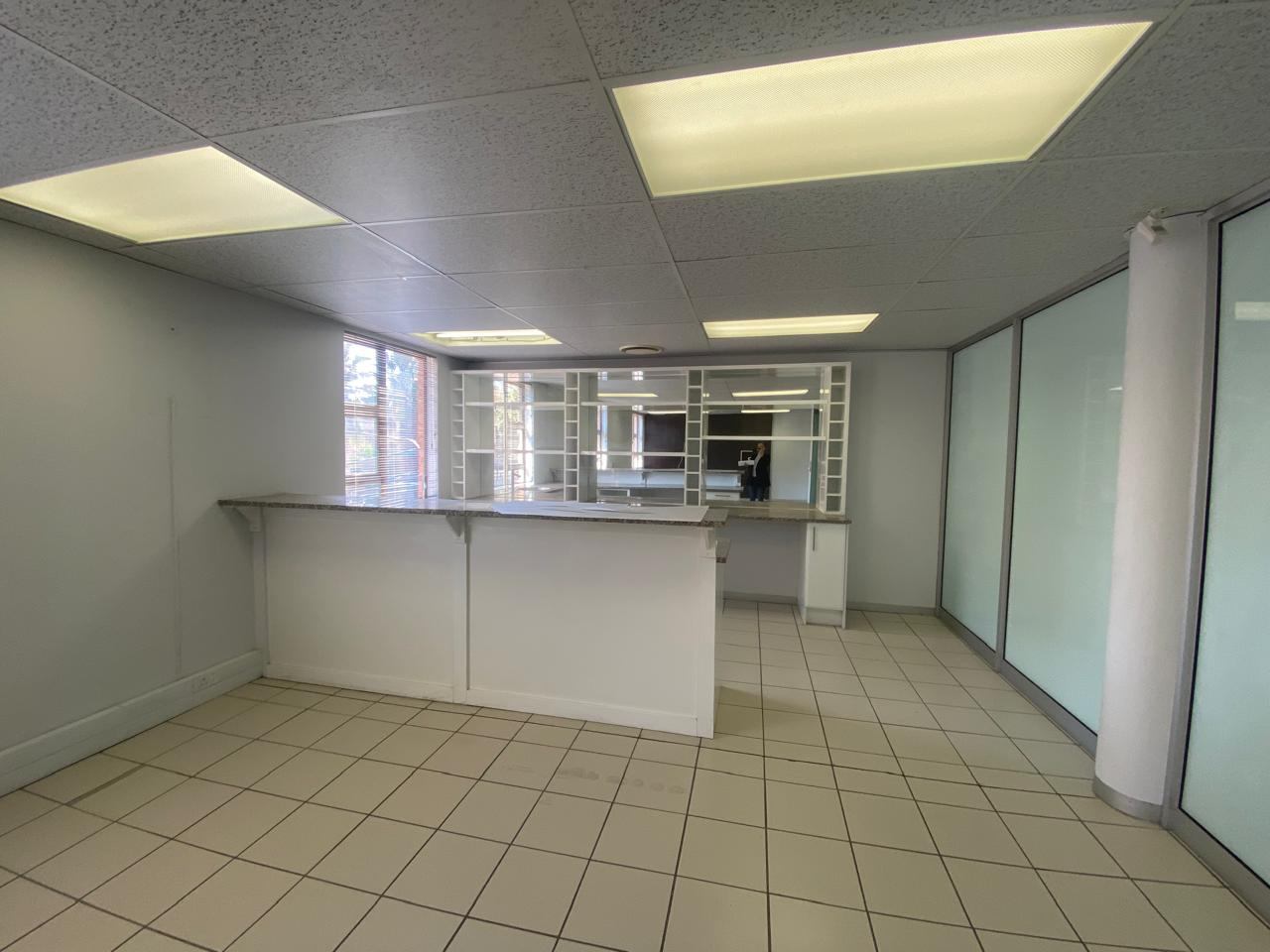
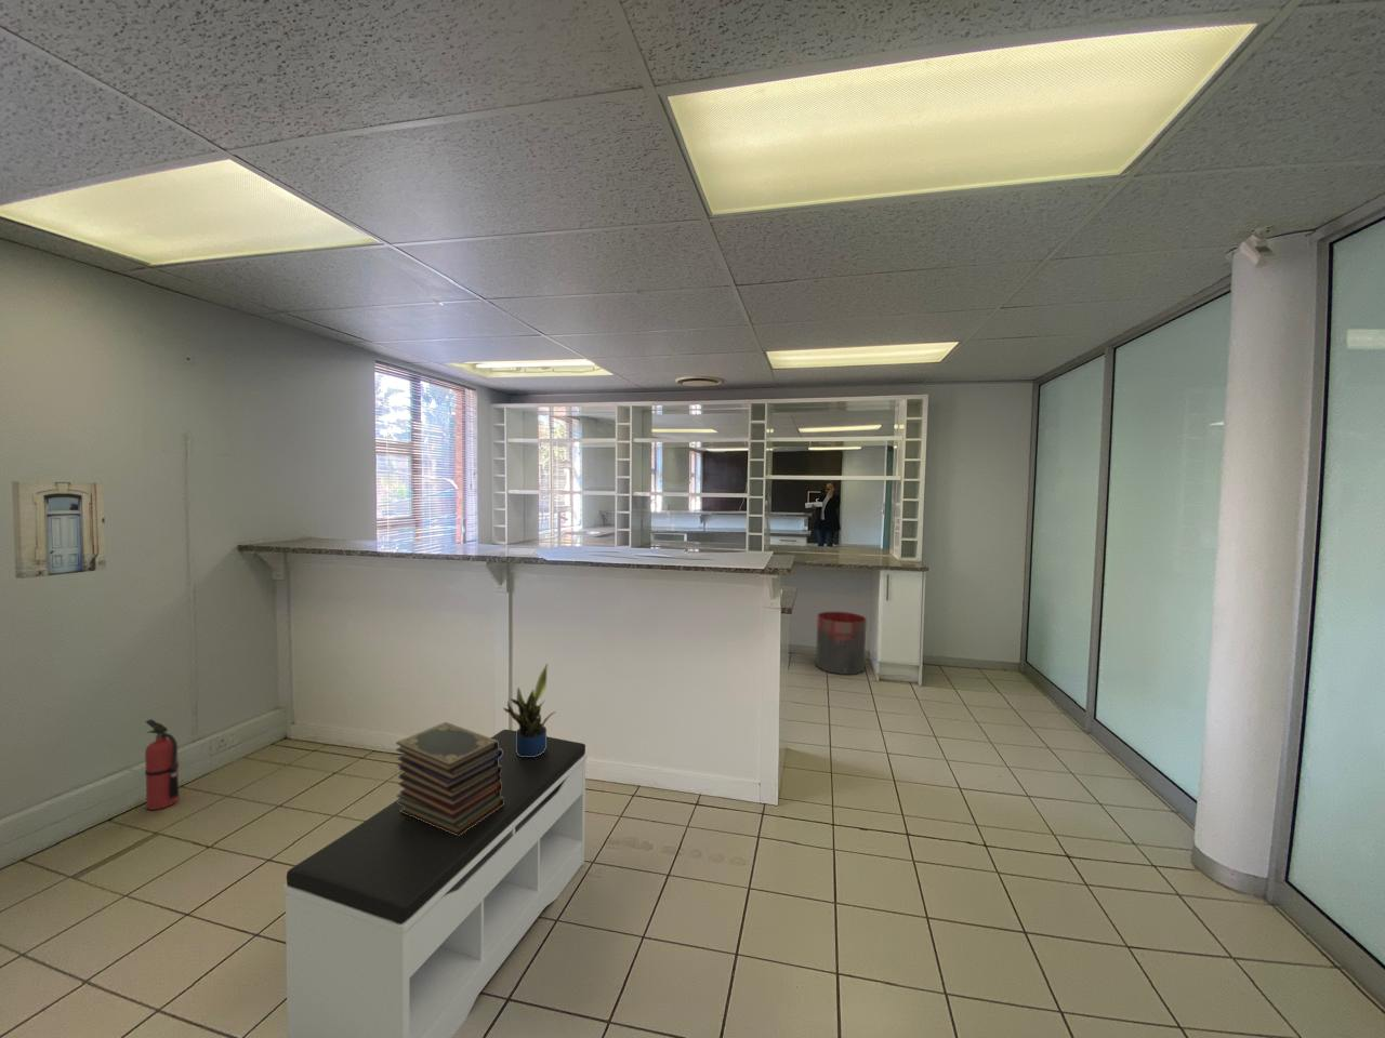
+ potted plant [502,663,557,757]
+ fire extinguisher [144,717,180,811]
+ trash can [815,611,868,676]
+ book stack [395,721,504,836]
+ wall art [11,480,107,580]
+ bench [284,728,588,1038]
